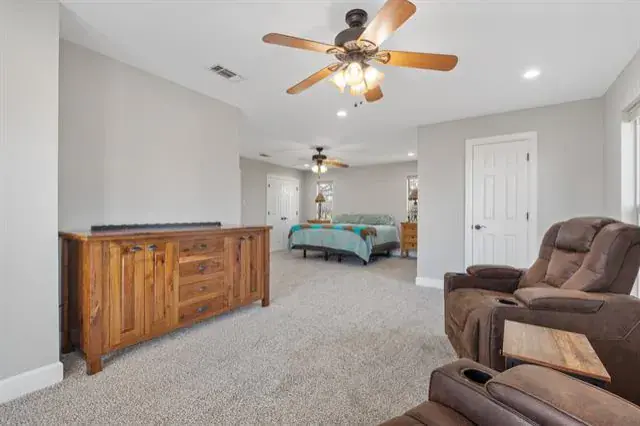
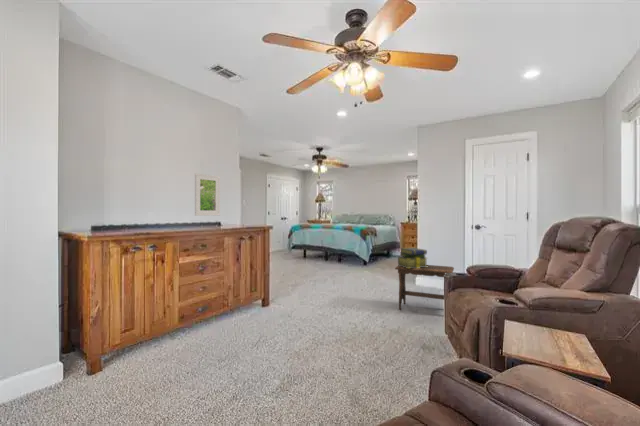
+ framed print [194,172,221,217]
+ stack of books [397,247,429,268]
+ footstool [394,264,455,311]
